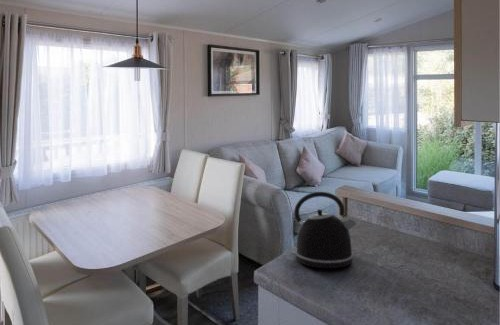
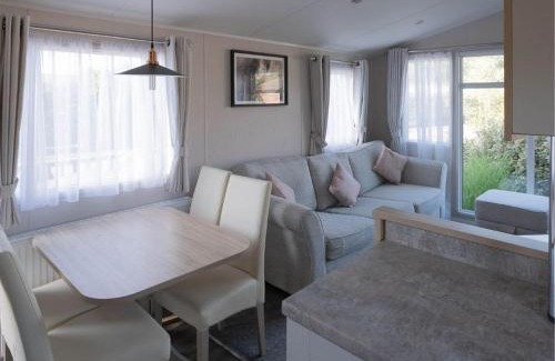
- kettle [291,191,358,269]
